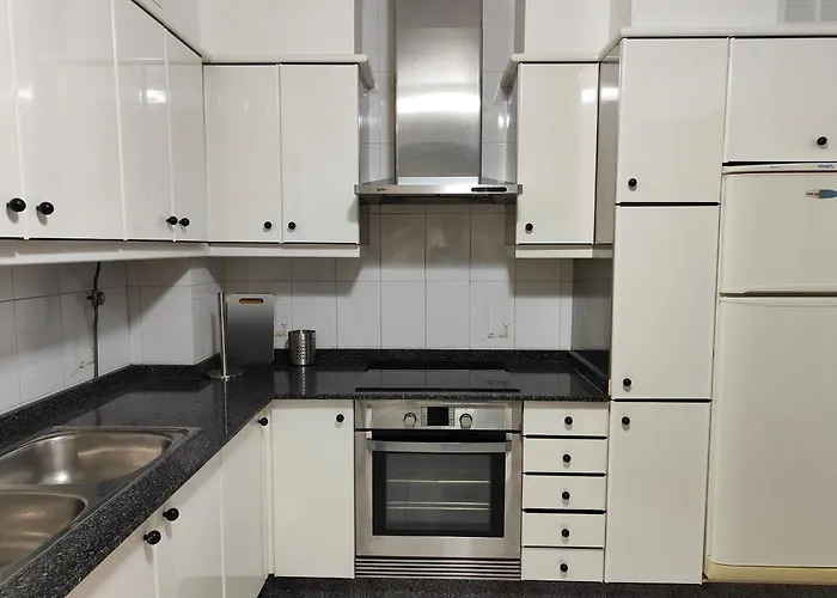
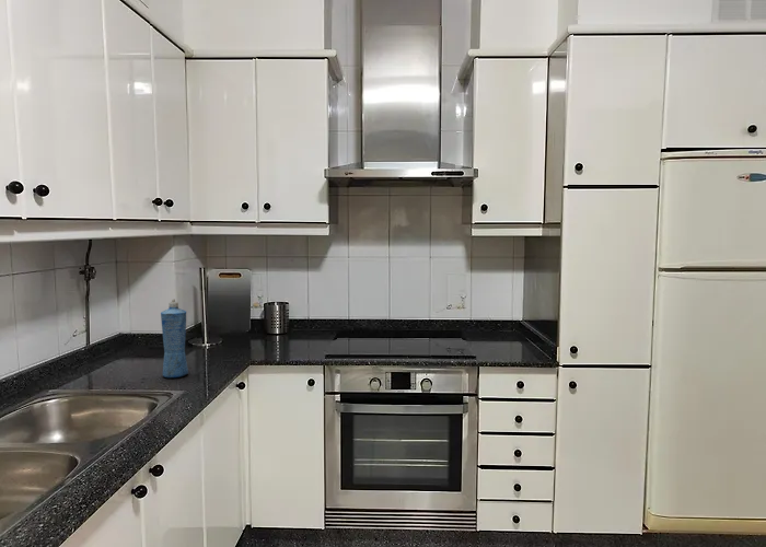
+ squeeze bottle [160,298,189,379]
